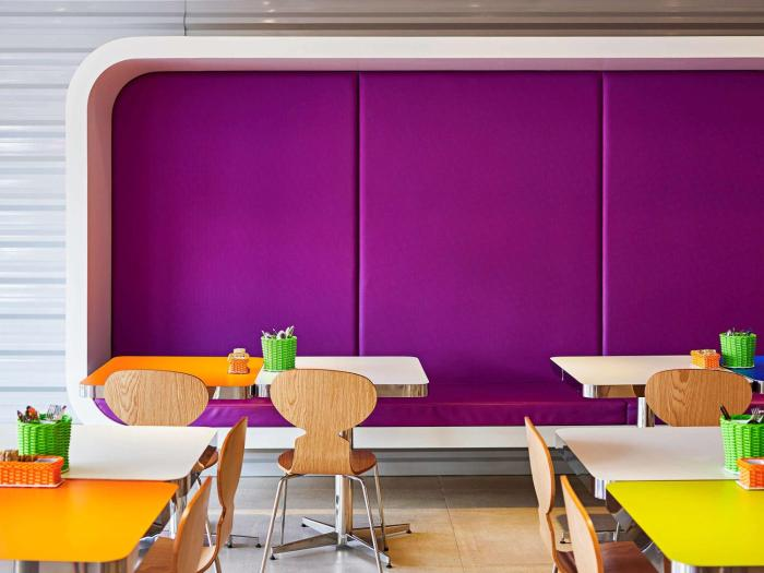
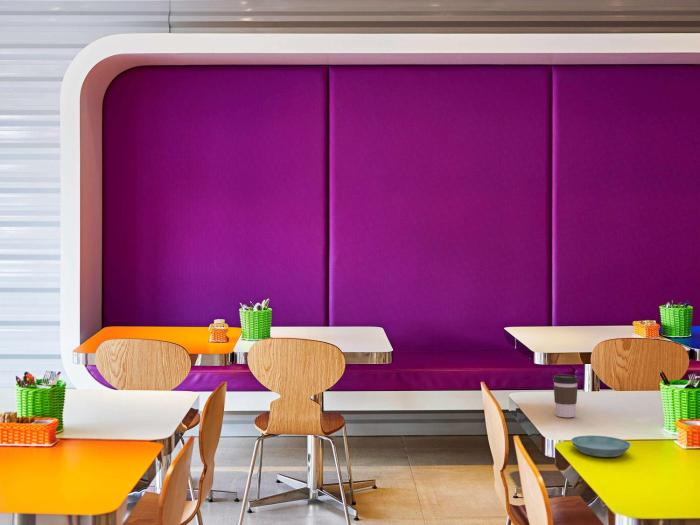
+ saucer [570,435,632,458]
+ coffee cup [552,374,579,418]
